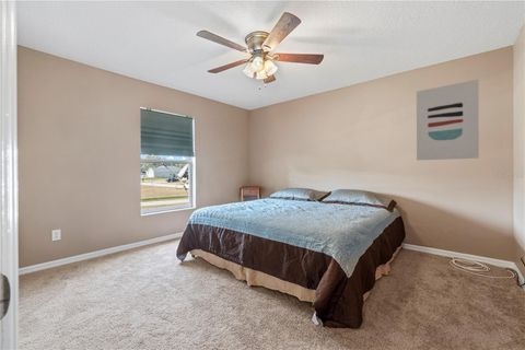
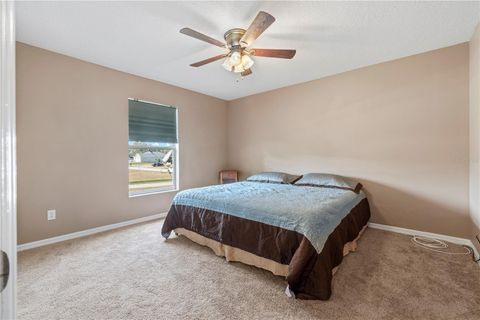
- wall art [416,79,480,162]
